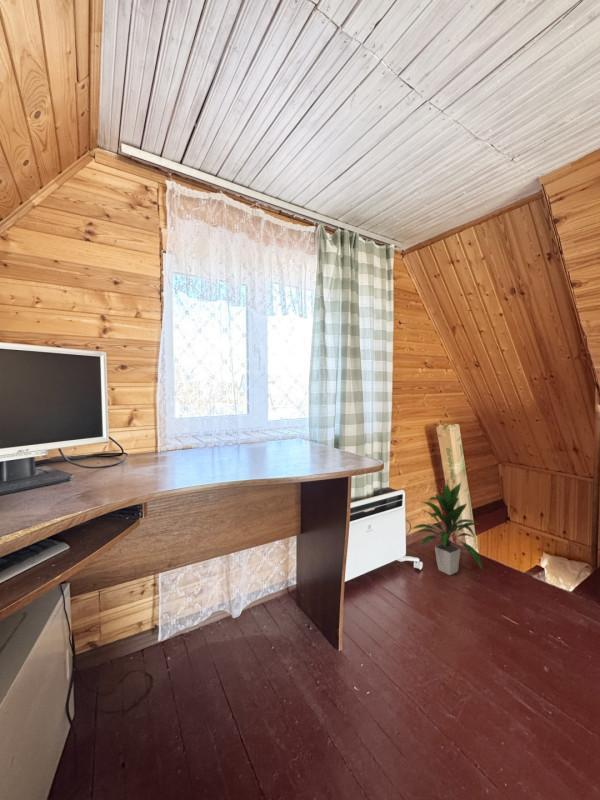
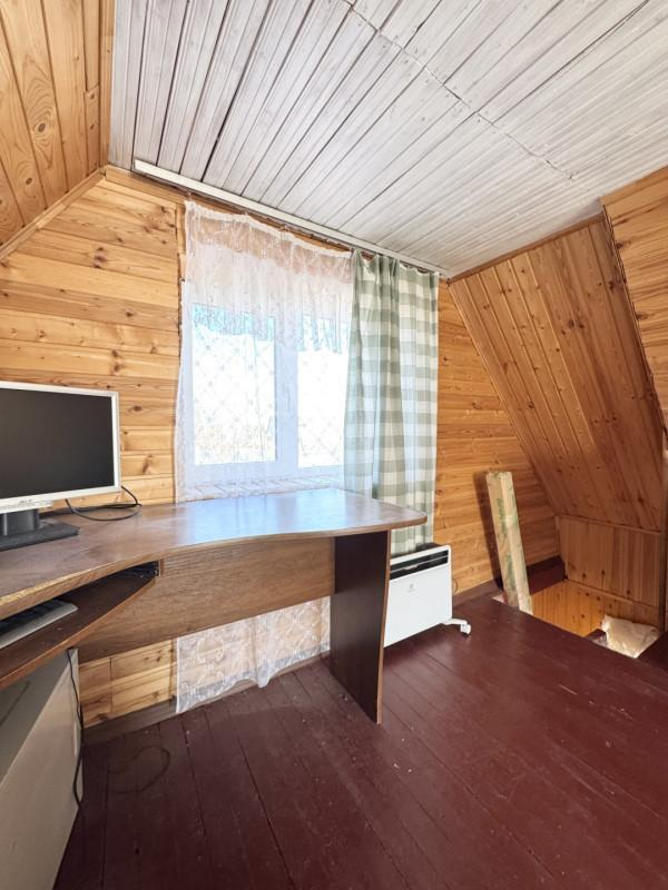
- indoor plant [410,482,483,576]
